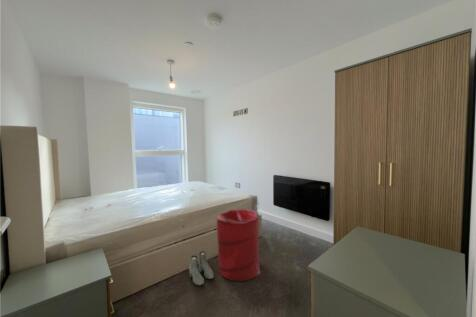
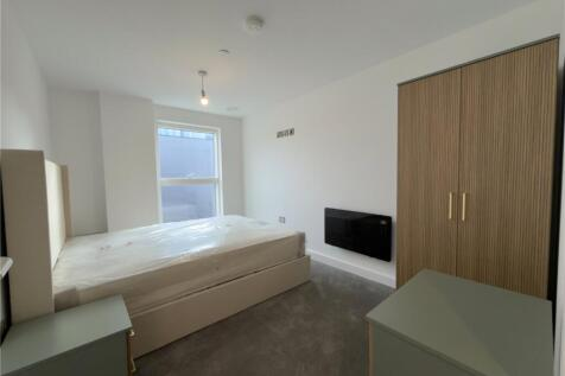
- laundry hamper [216,208,261,282]
- boots [188,250,215,286]
